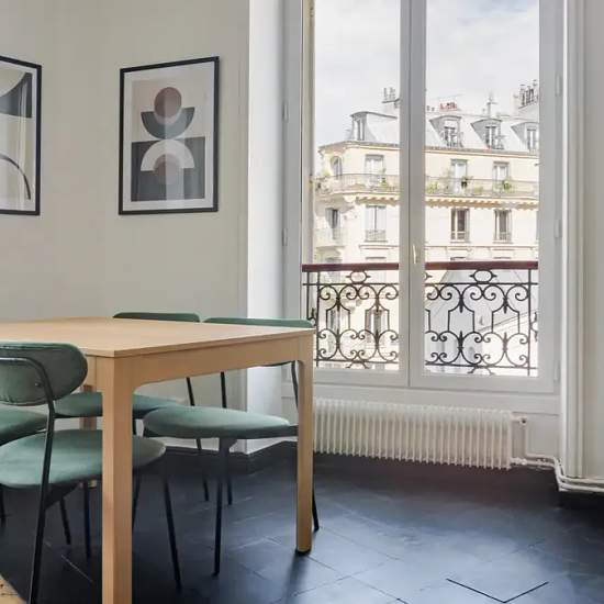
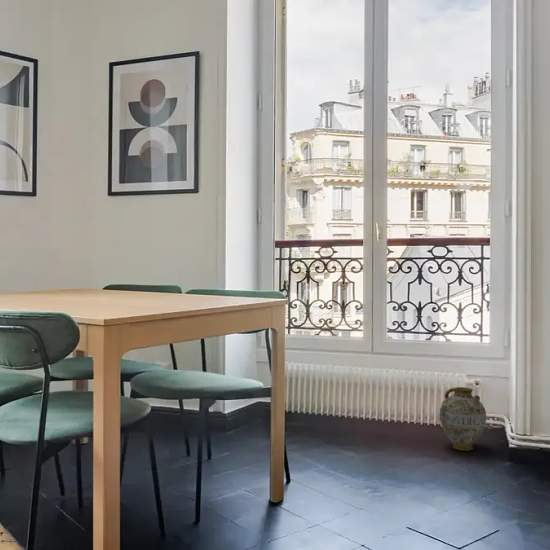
+ ceramic jug [438,386,487,452]
